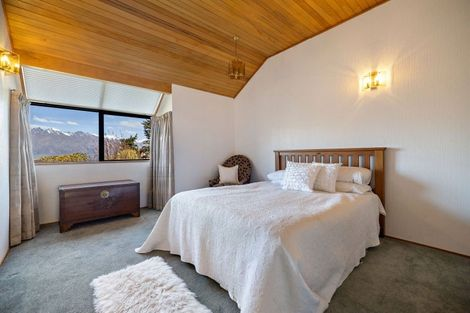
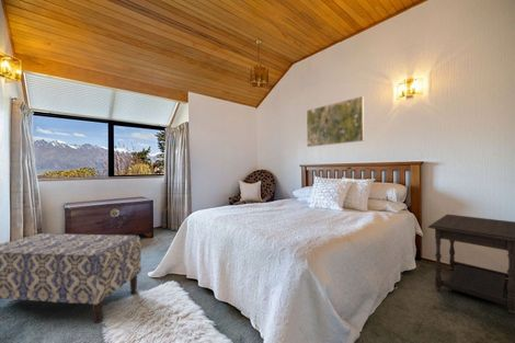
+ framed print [306,95,365,148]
+ bench [0,232,142,324]
+ side table [427,214,515,315]
